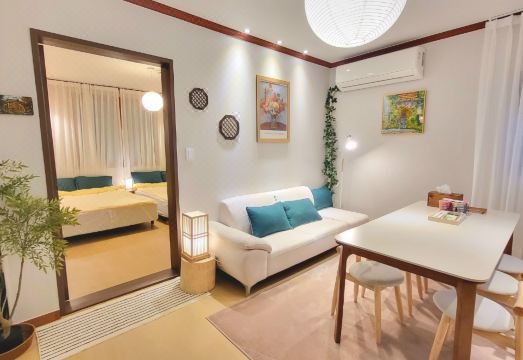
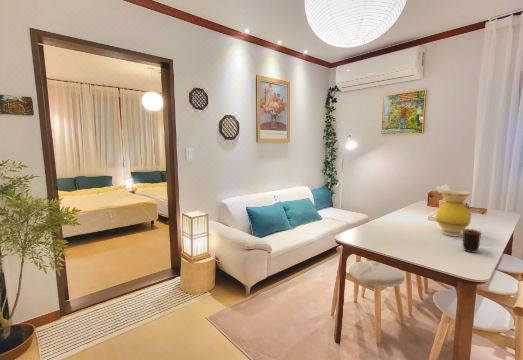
+ vase [435,189,472,237]
+ mug [462,228,482,254]
